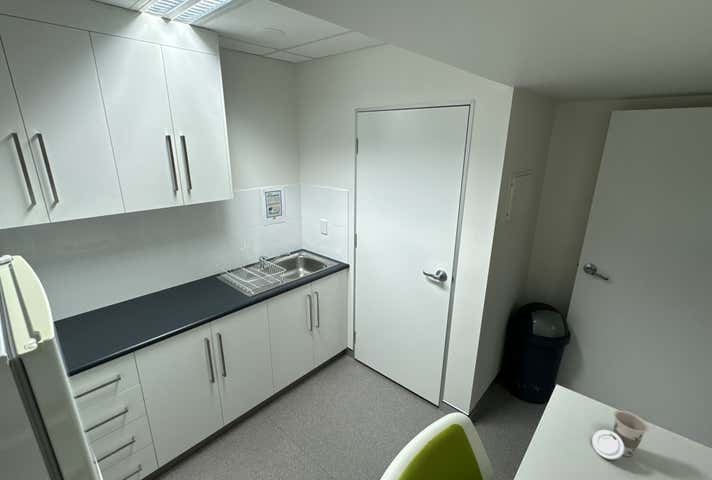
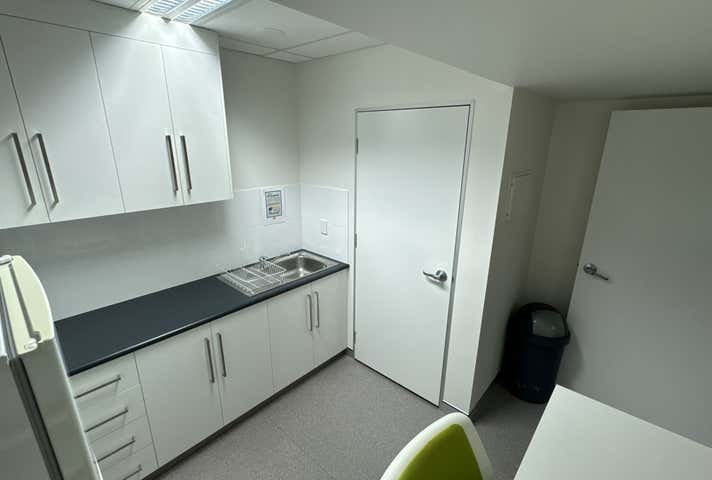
- cup [591,409,650,460]
